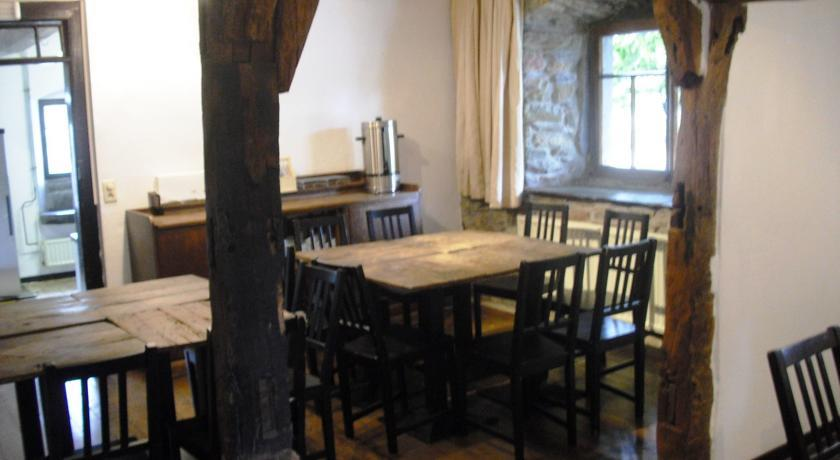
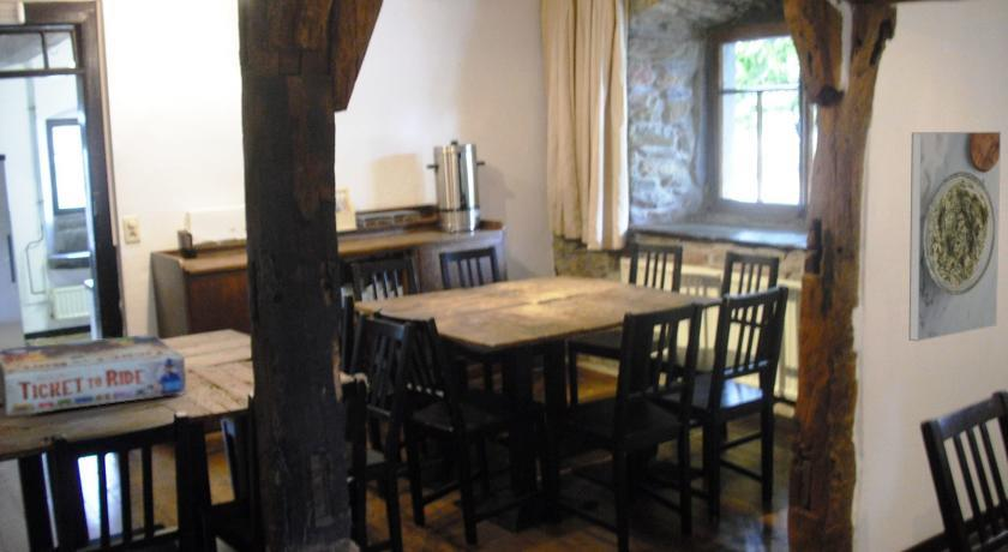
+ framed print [908,131,1002,342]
+ board game [0,332,188,418]
